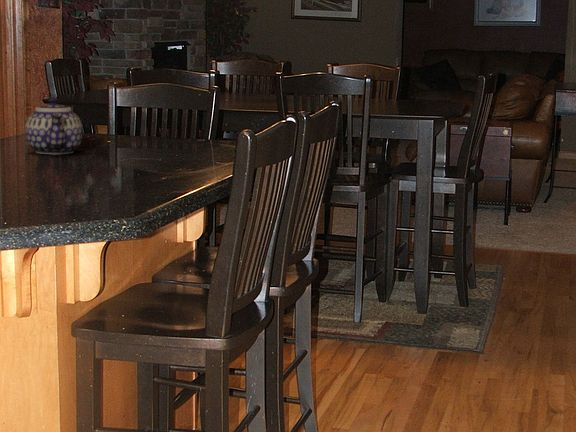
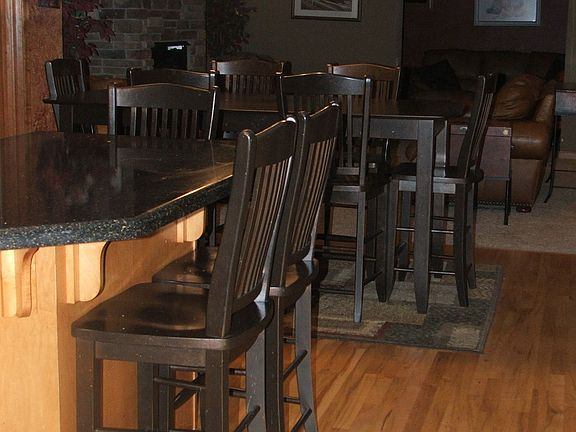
- teapot [24,97,84,155]
